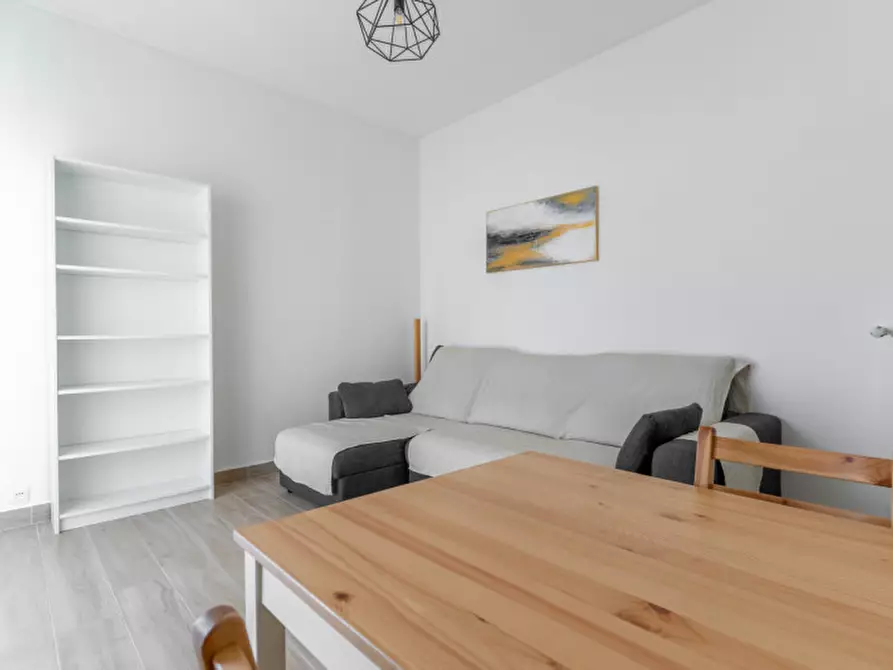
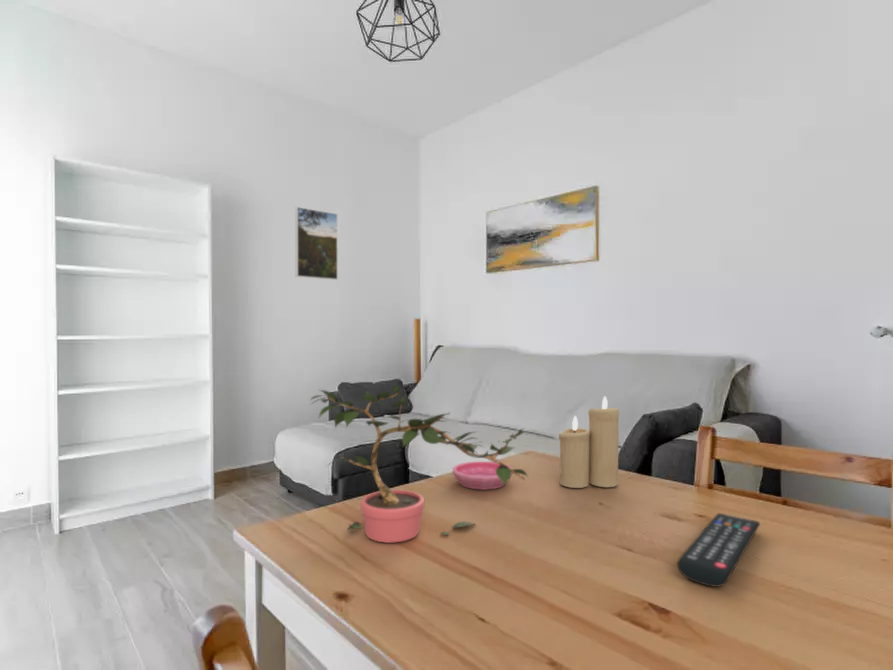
+ remote control [676,512,761,588]
+ saucer [452,460,513,491]
+ candle [558,395,620,489]
+ potted plant [309,385,530,544]
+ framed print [294,206,339,281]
